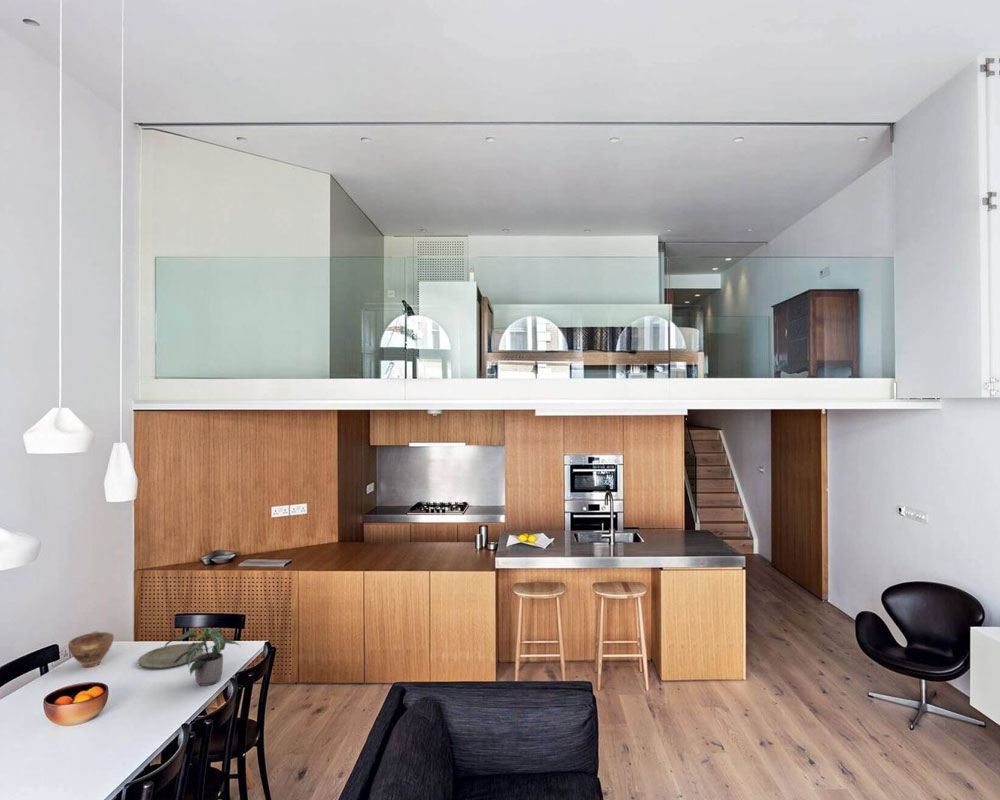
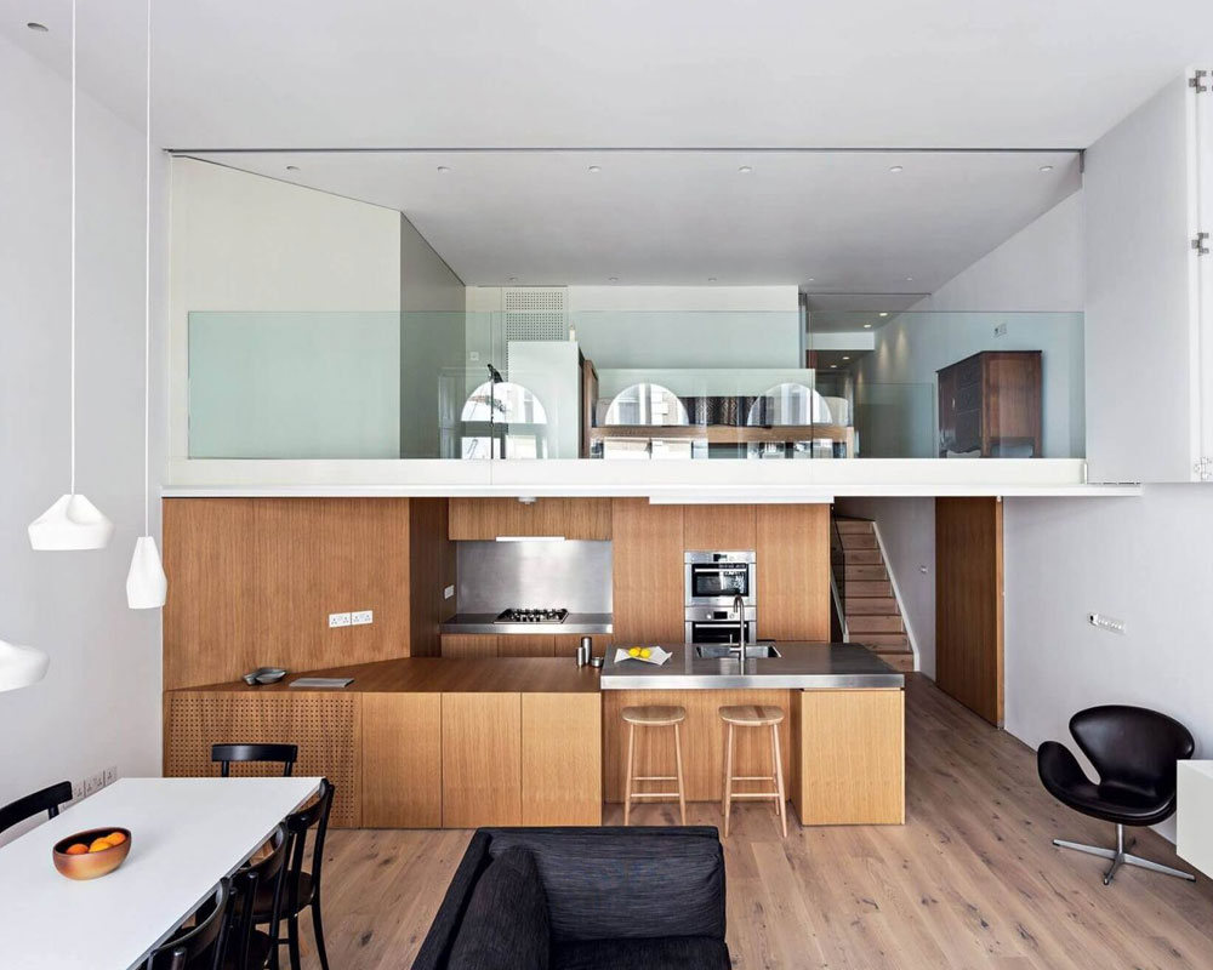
- potted plant [164,627,242,687]
- plate [137,643,204,669]
- bowl [67,630,115,668]
